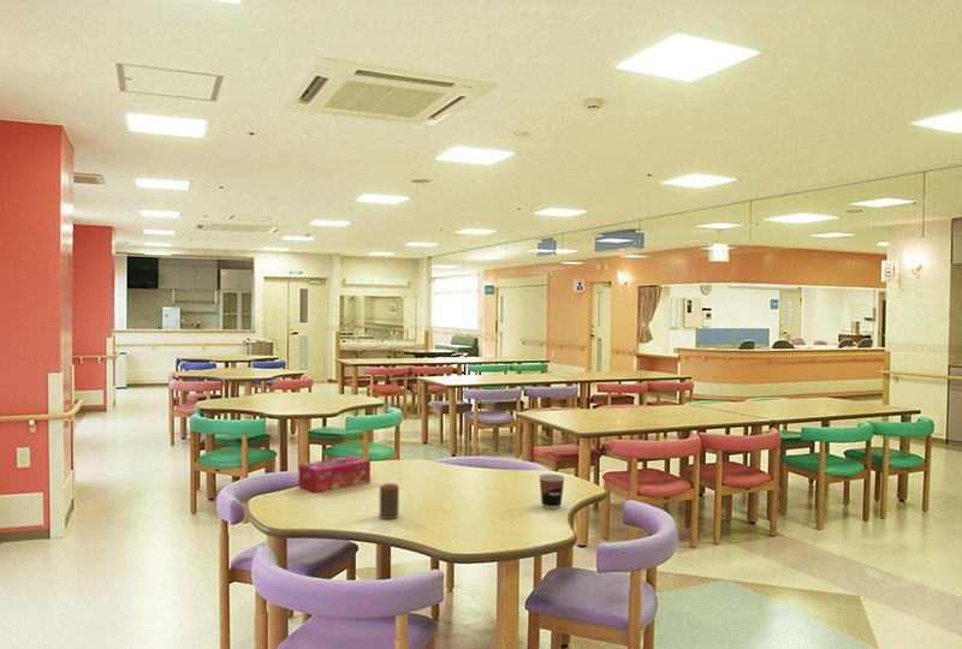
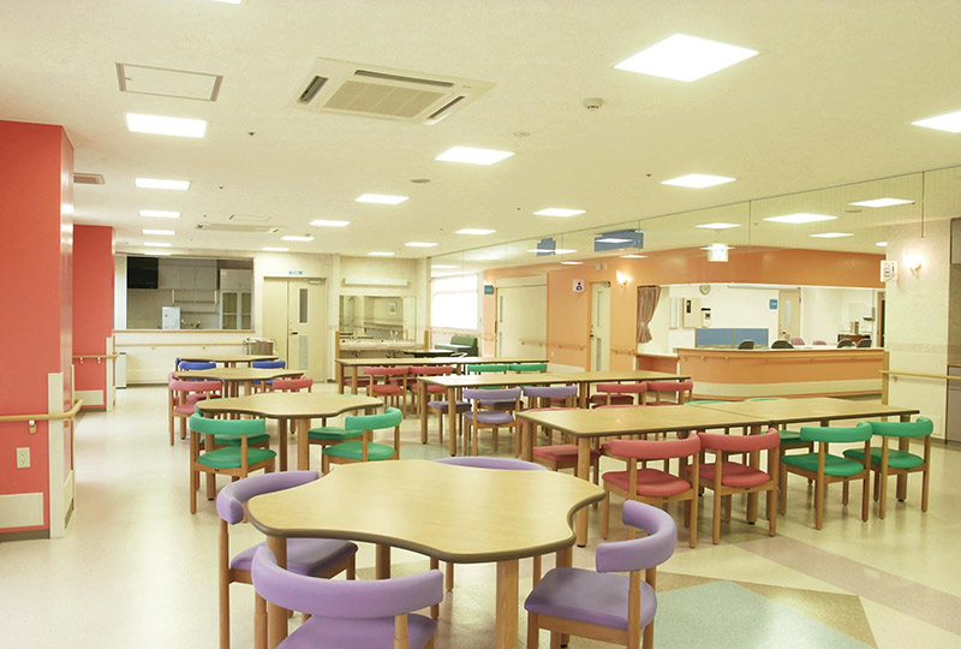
- cup [538,474,566,510]
- tissue box [297,454,372,494]
- cup [379,482,400,520]
